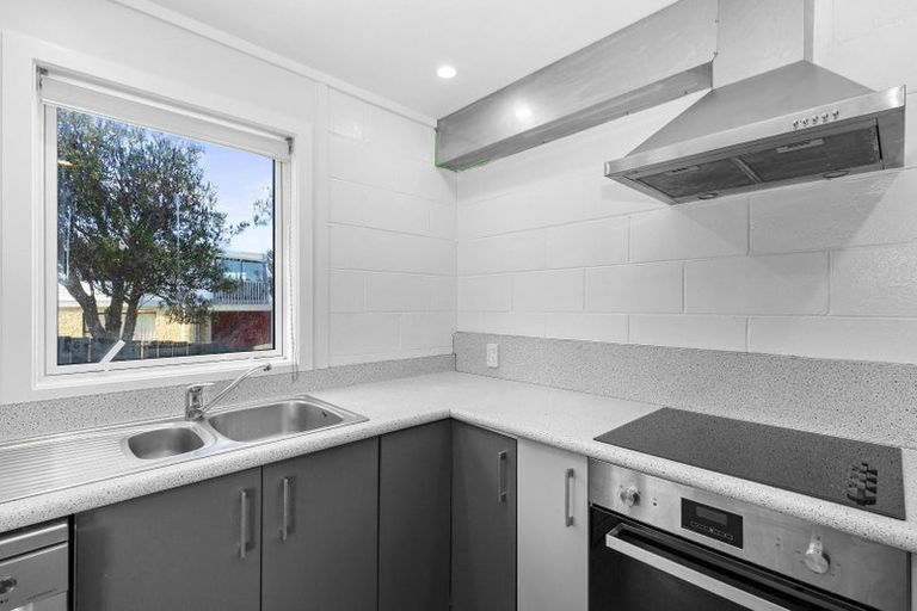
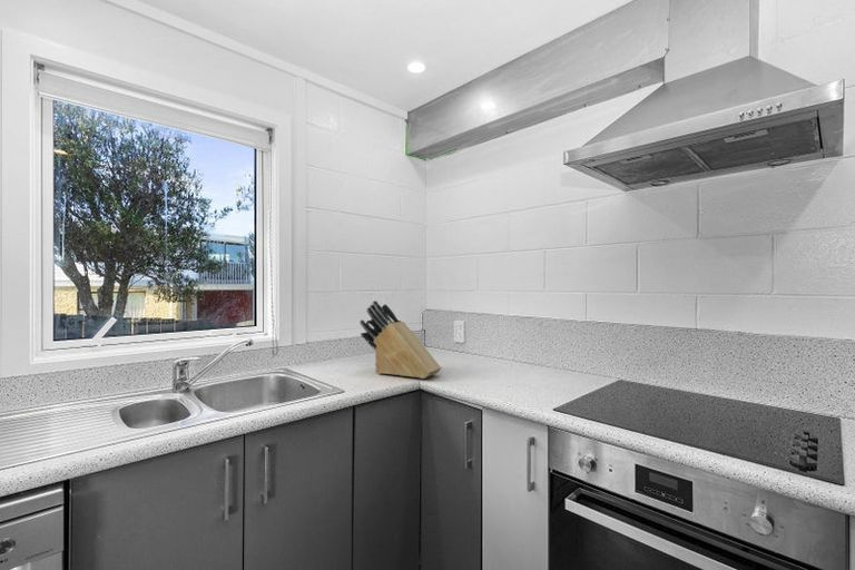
+ knife block [358,299,442,380]
